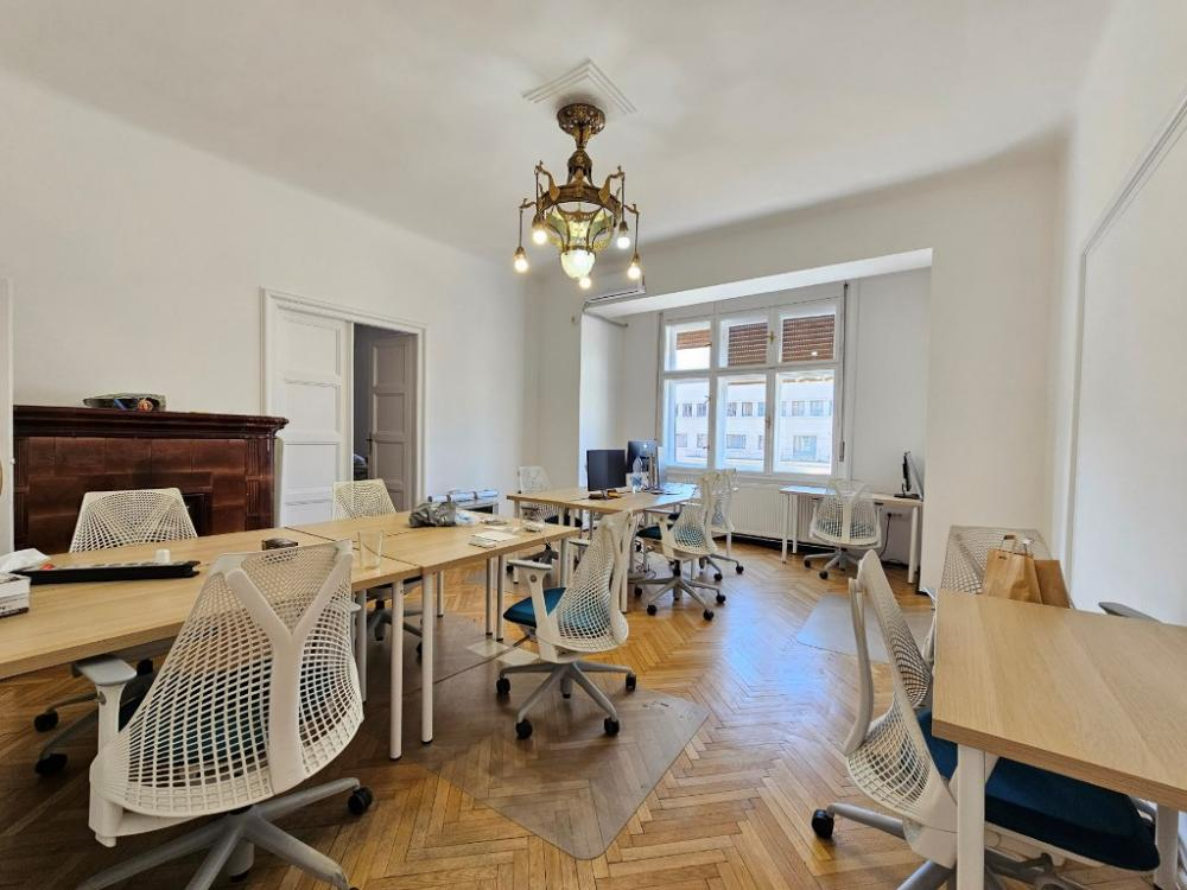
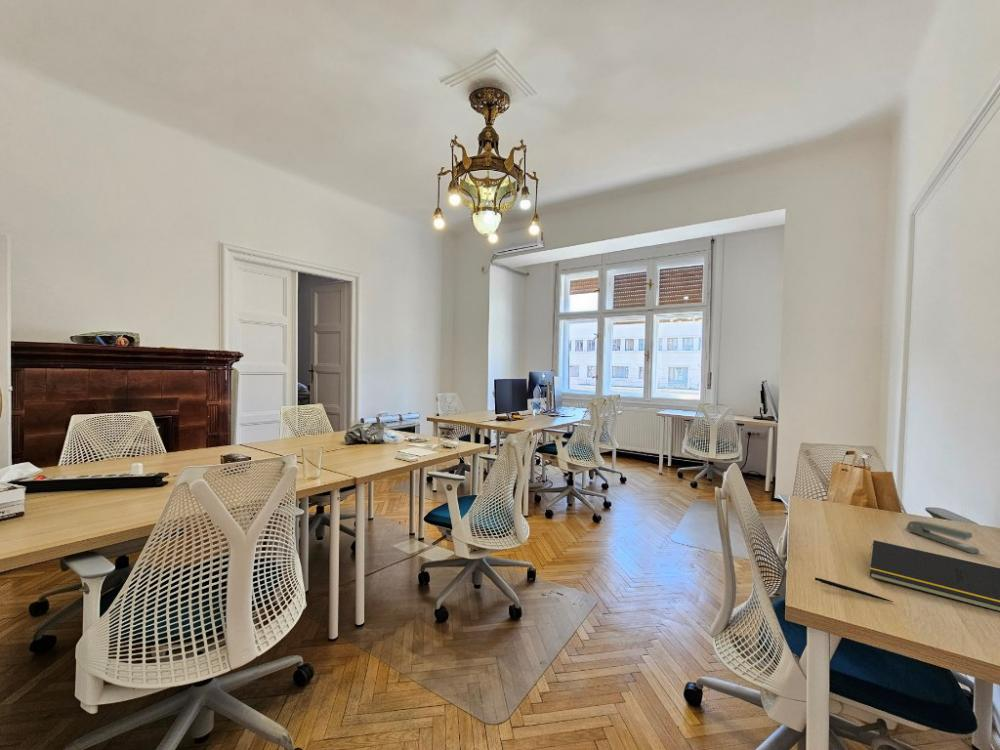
+ notepad [869,539,1000,613]
+ pen [814,576,894,603]
+ stapler [905,520,981,554]
